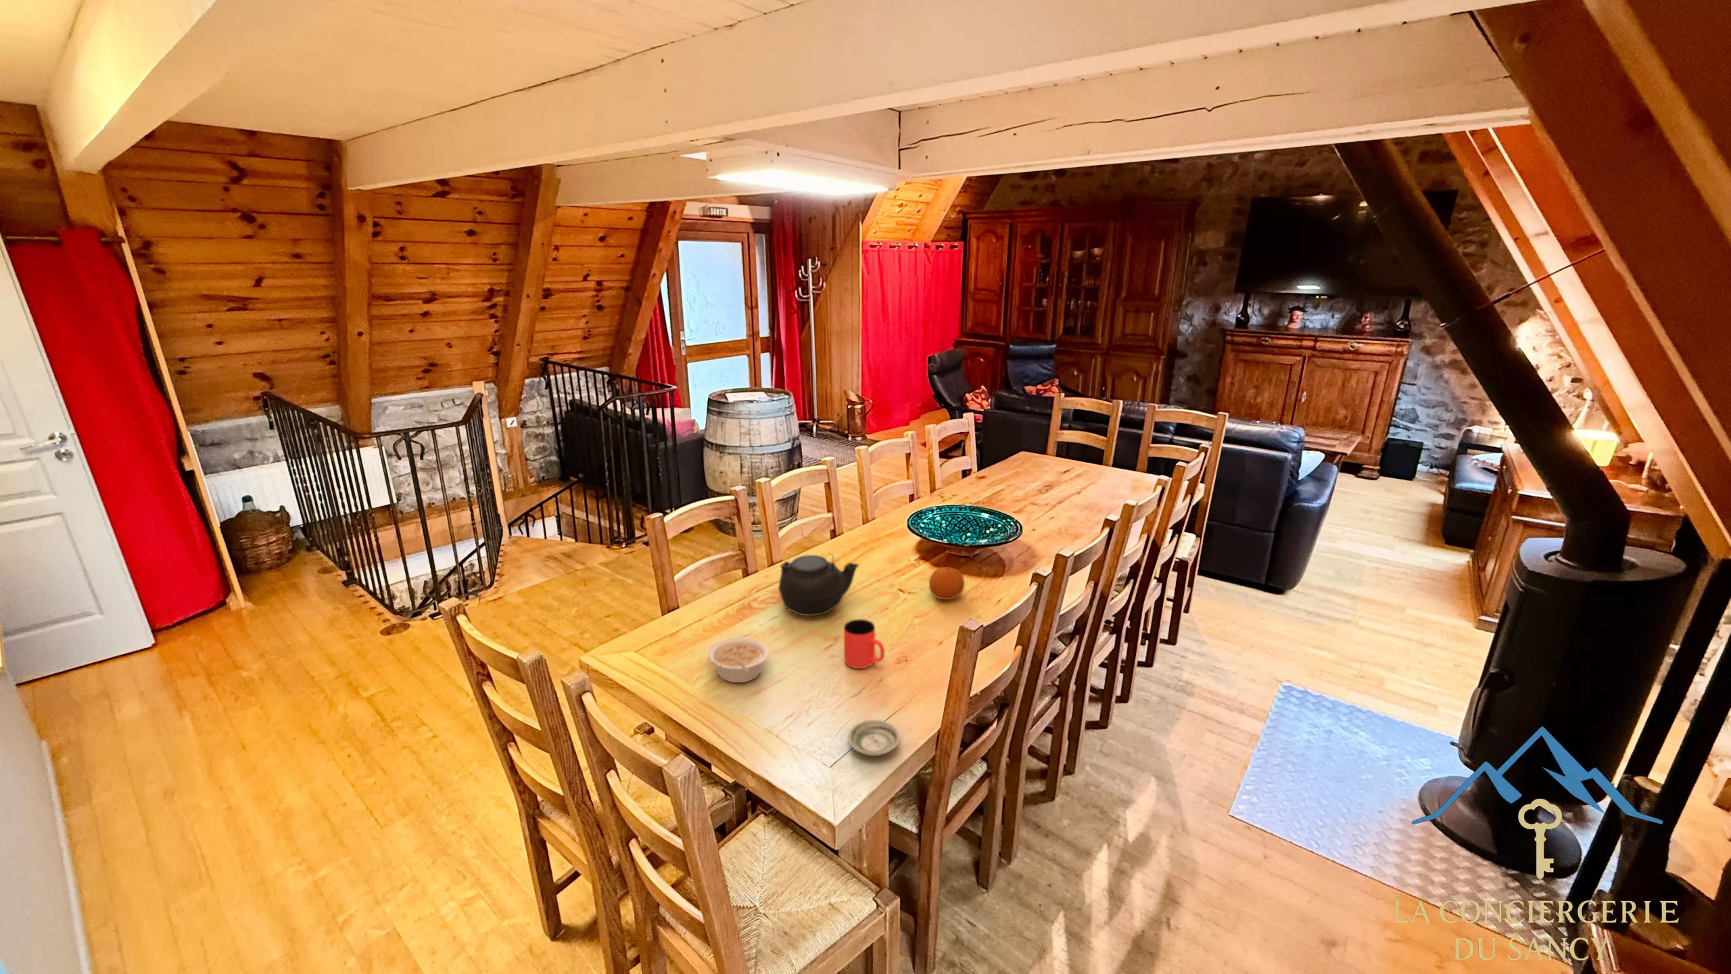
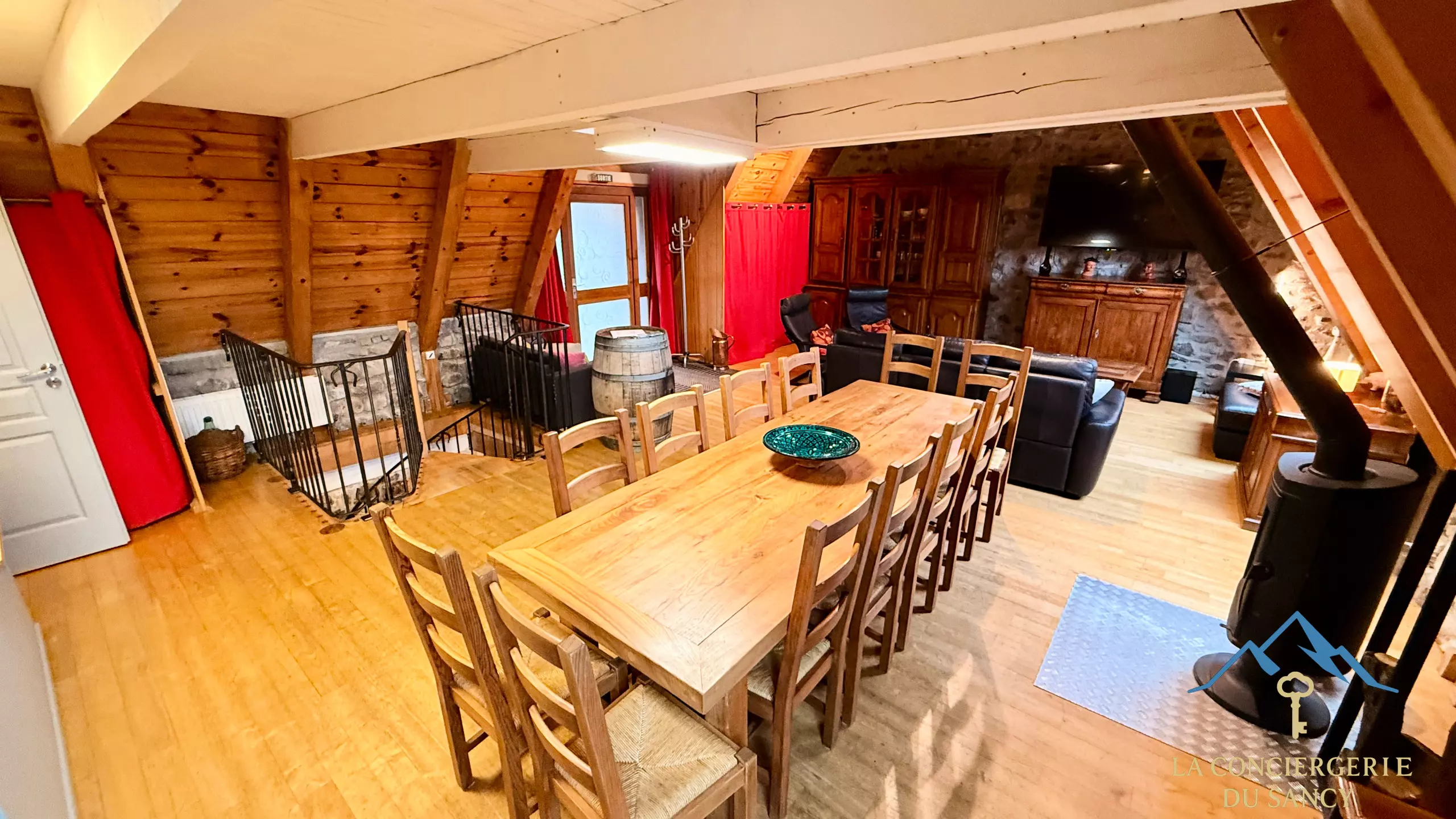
- legume [706,636,769,683]
- fruit [929,566,965,601]
- saucer [848,719,901,756]
- cup [843,618,885,668]
- teapot [778,552,860,617]
